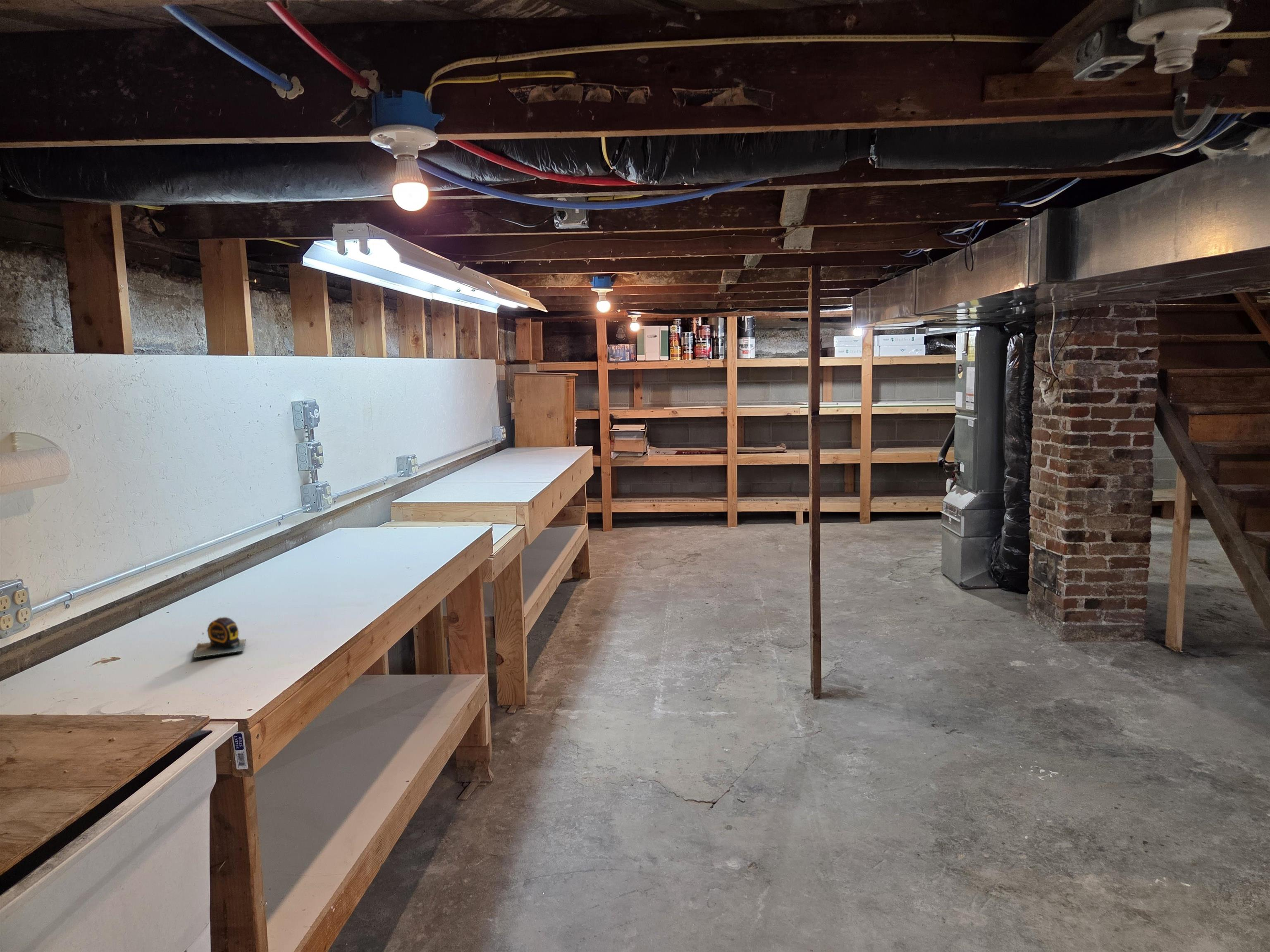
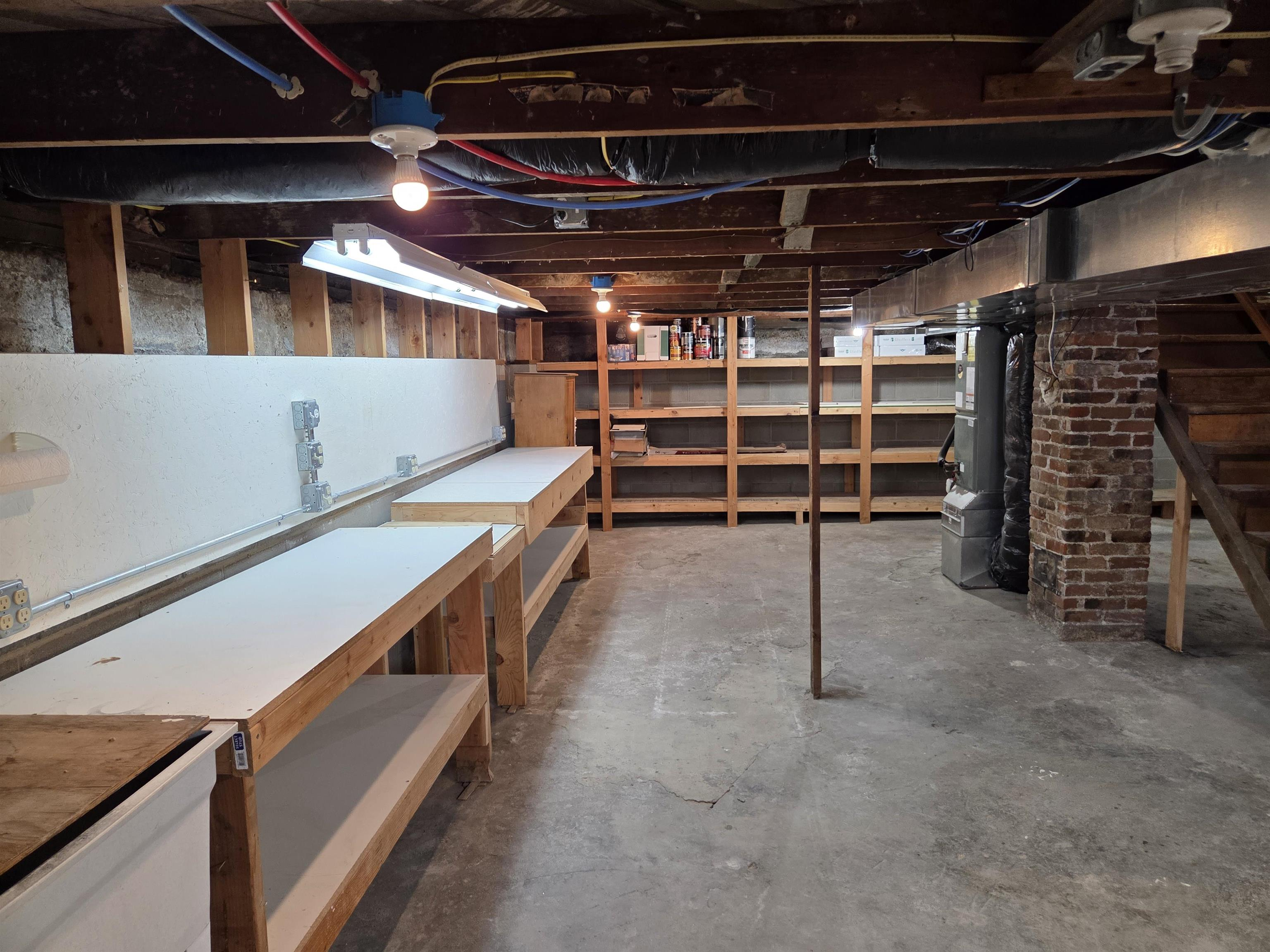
- tape measure [192,617,246,659]
